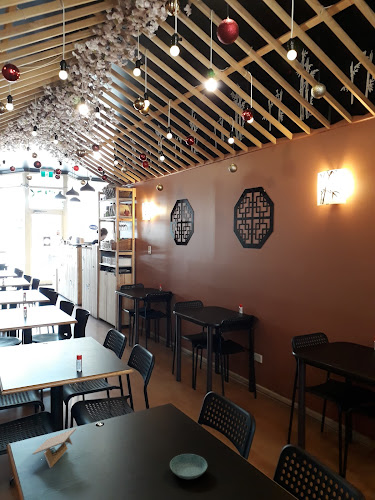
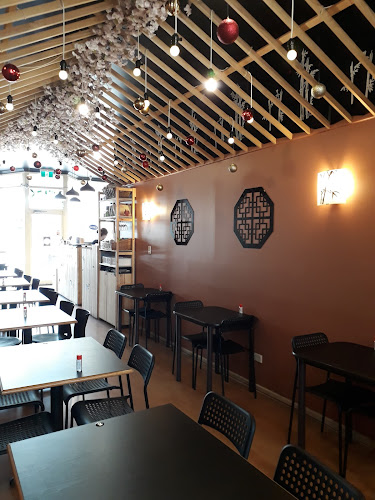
- saucer [169,453,208,480]
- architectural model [32,427,77,469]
